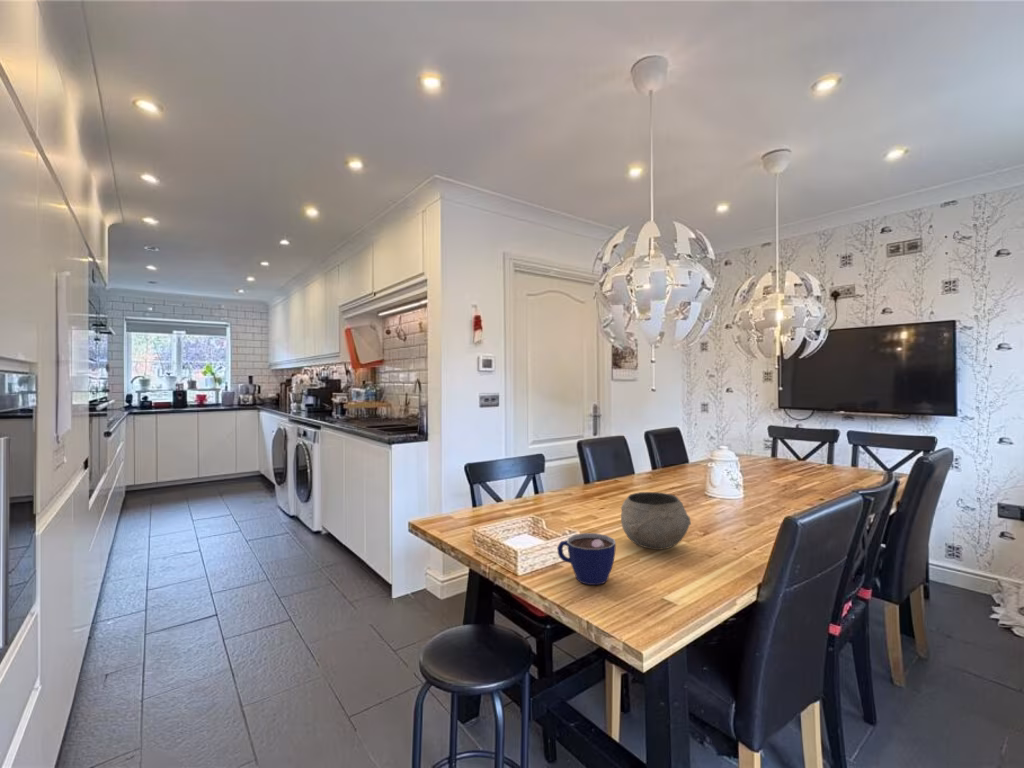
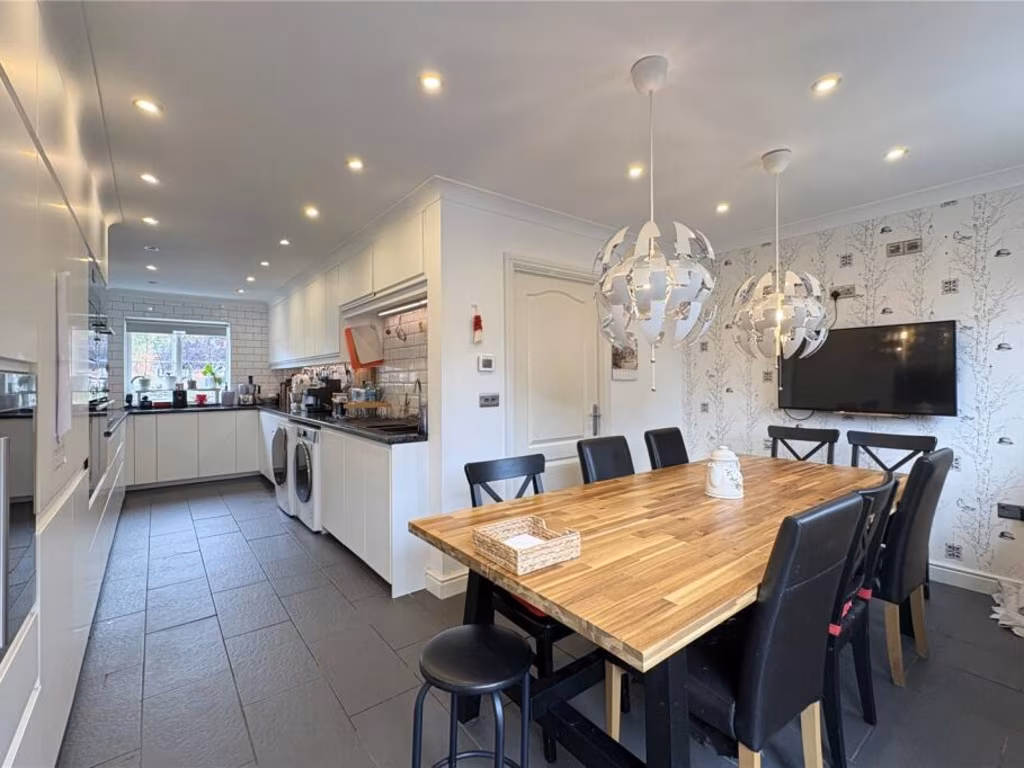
- cup [556,532,617,586]
- bowl [620,491,692,551]
